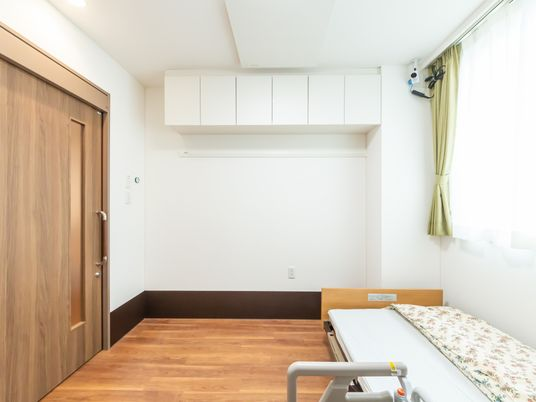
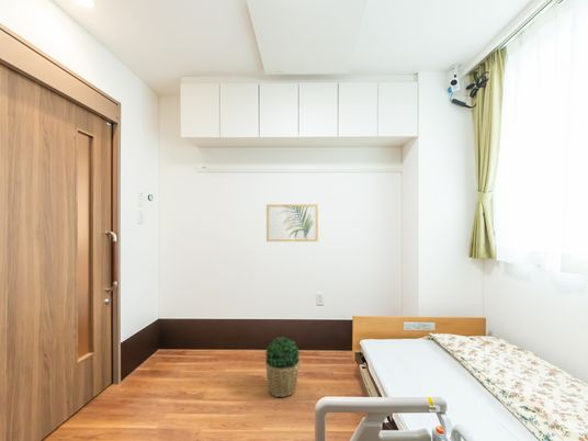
+ wall art [265,203,319,242]
+ potted plant [264,336,301,398]
